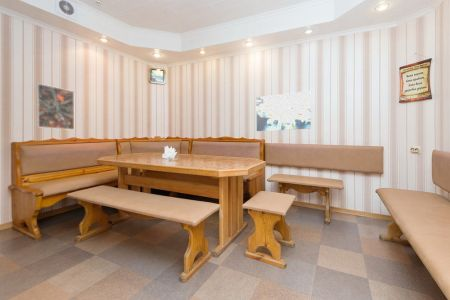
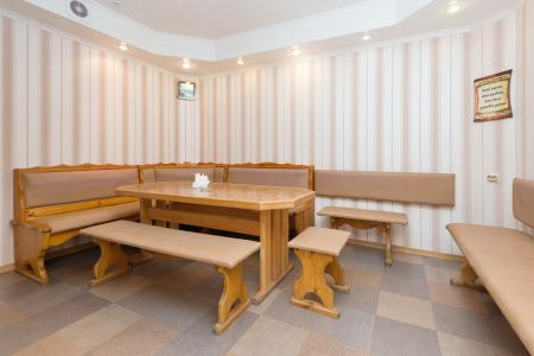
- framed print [36,83,75,131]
- wall art [256,90,312,132]
